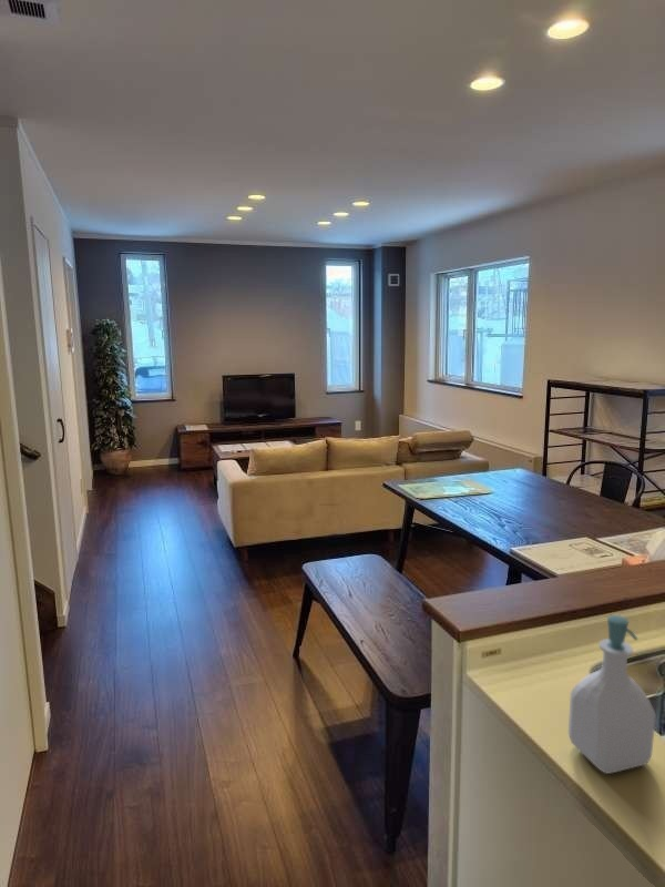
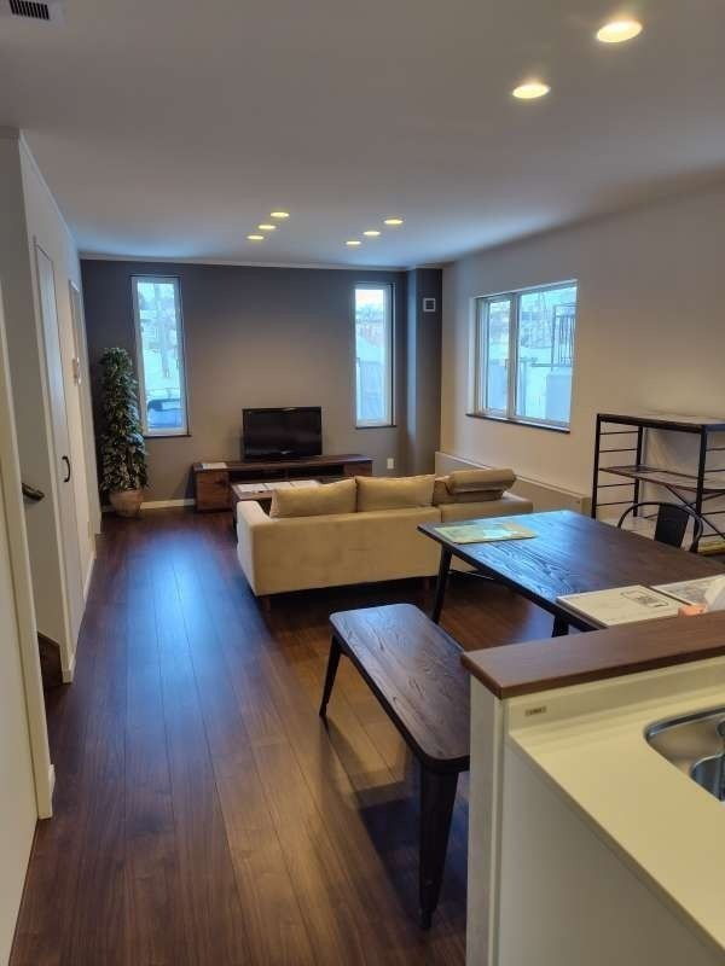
- soap bottle [567,614,657,775]
